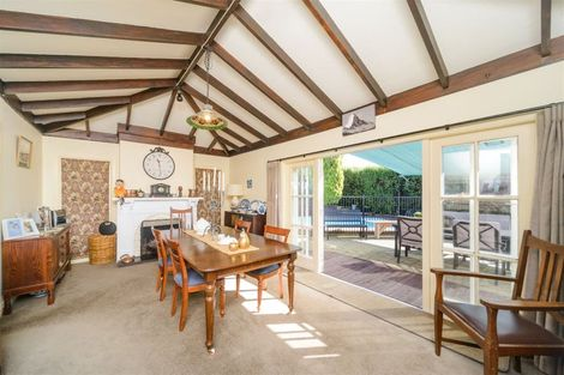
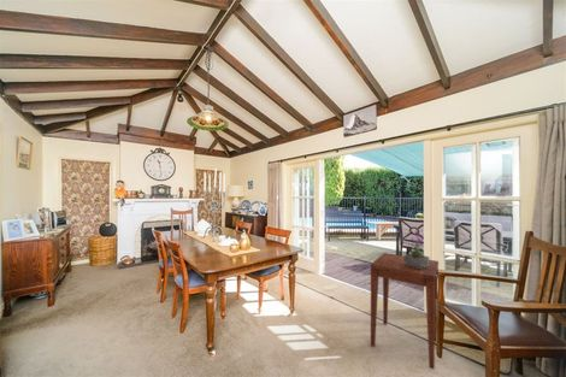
+ side table [370,252,440,370]
+ potted plant [403,228,431,269]
